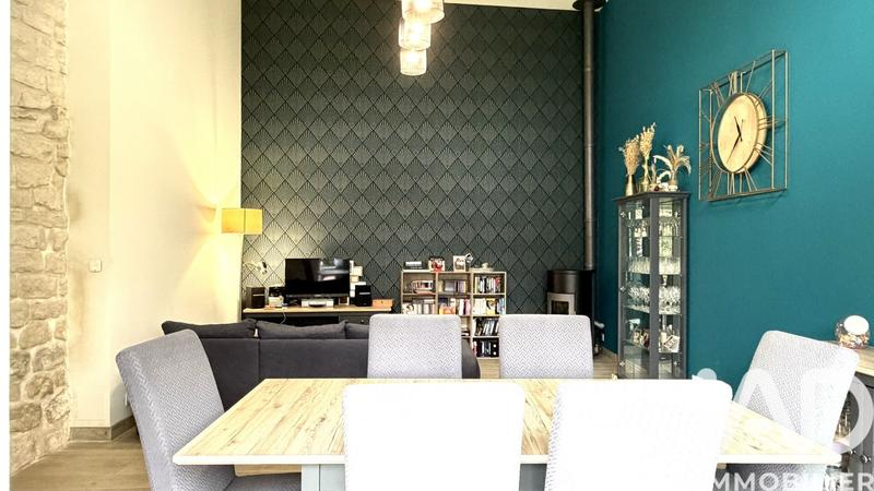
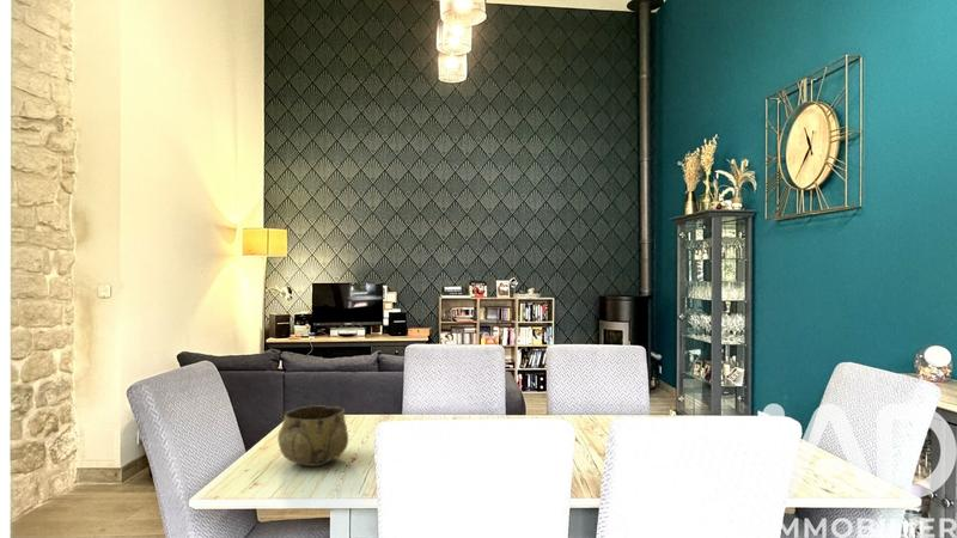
+ decorative bowl [276,405,349,467]
